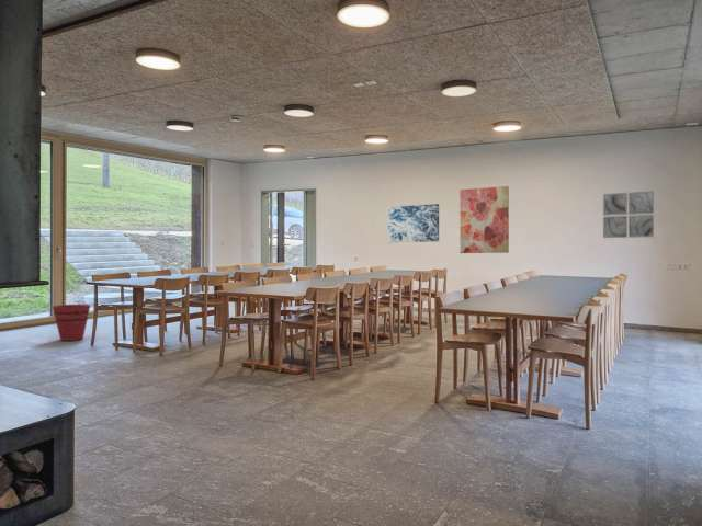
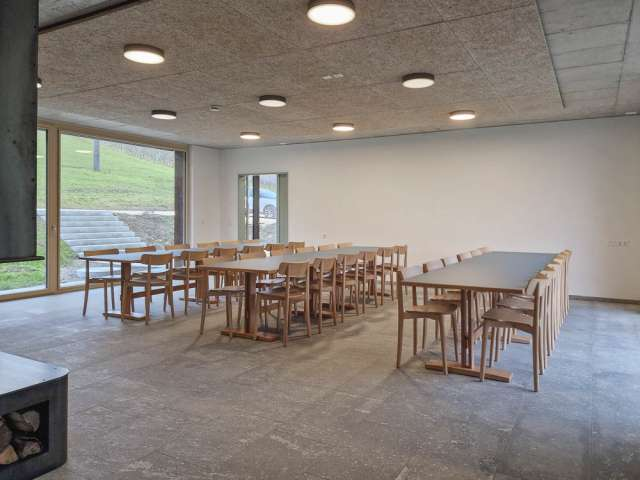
- wall art [602,190,655,239]
- bucket [52,304,91,342]
- wall art [387,203,440,243]
- wall art [458,185,510,254]
